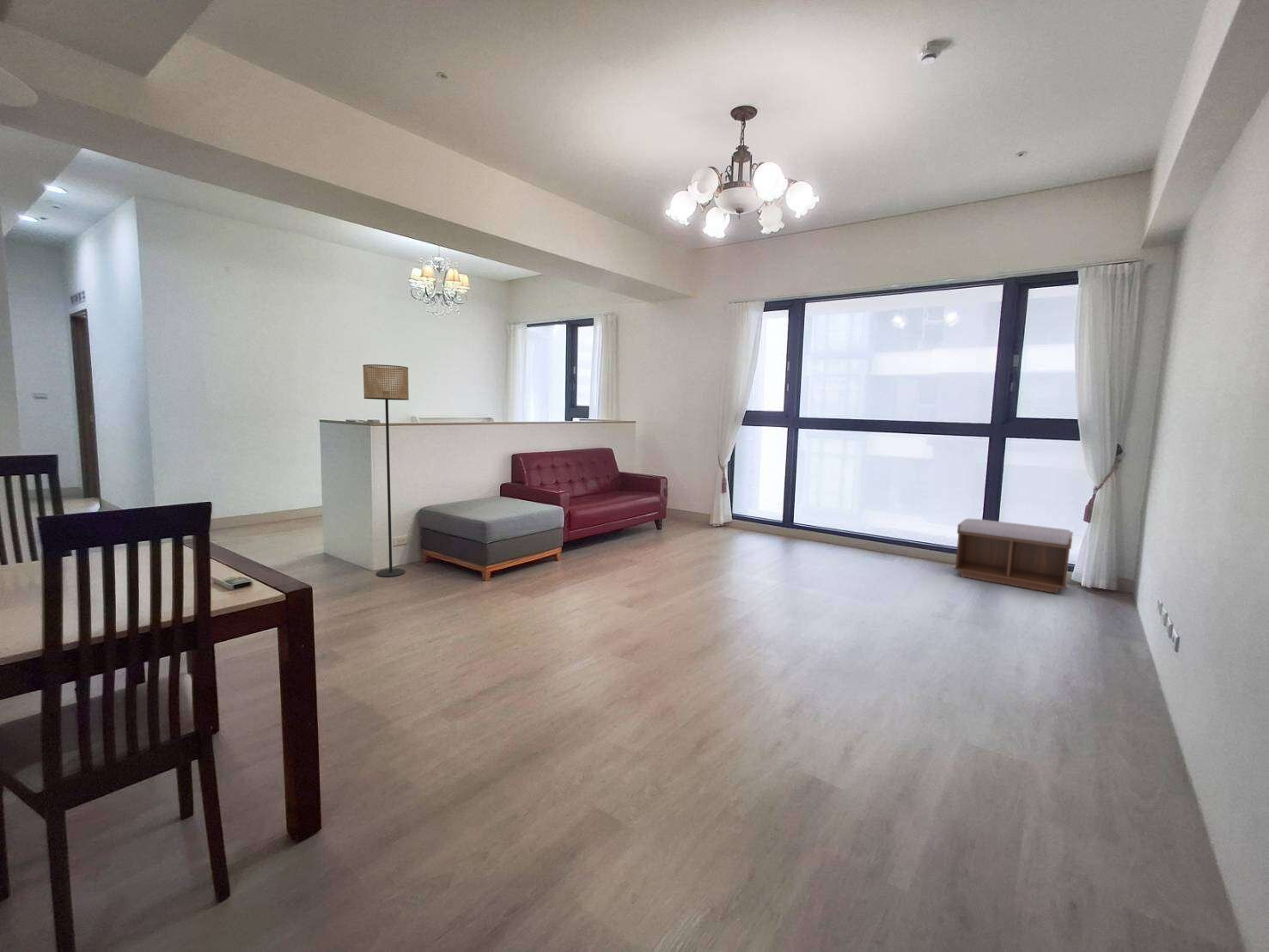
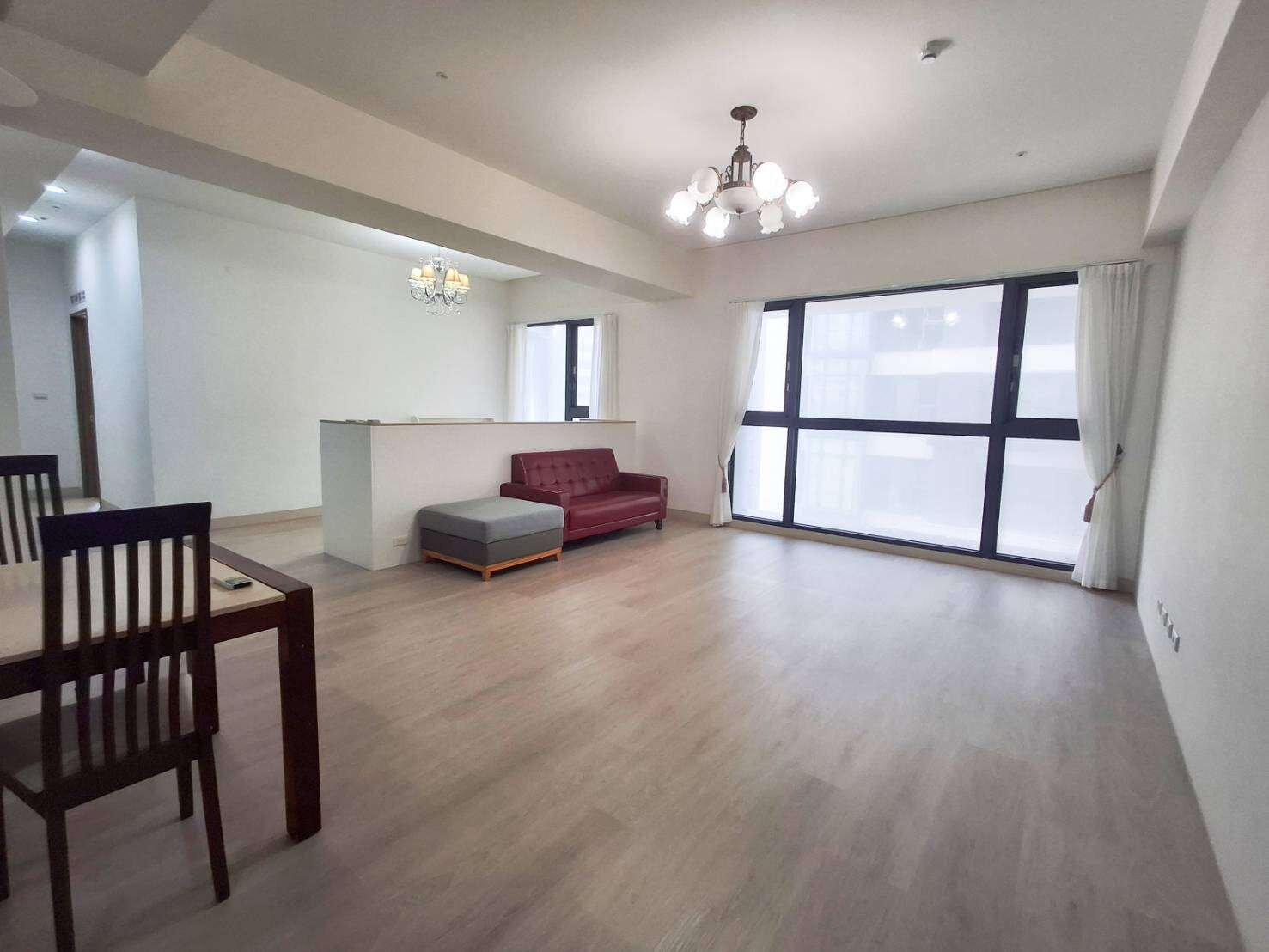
- bench [953,517,1074,595]
- floor lamp [362,363,410,577]
